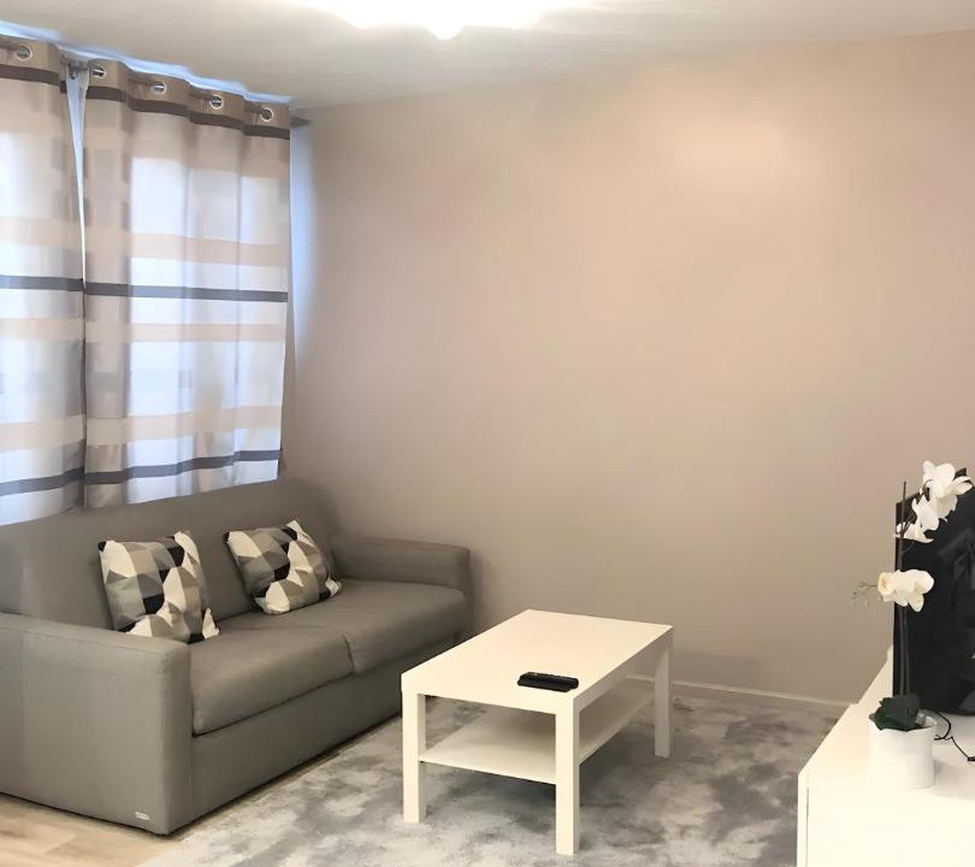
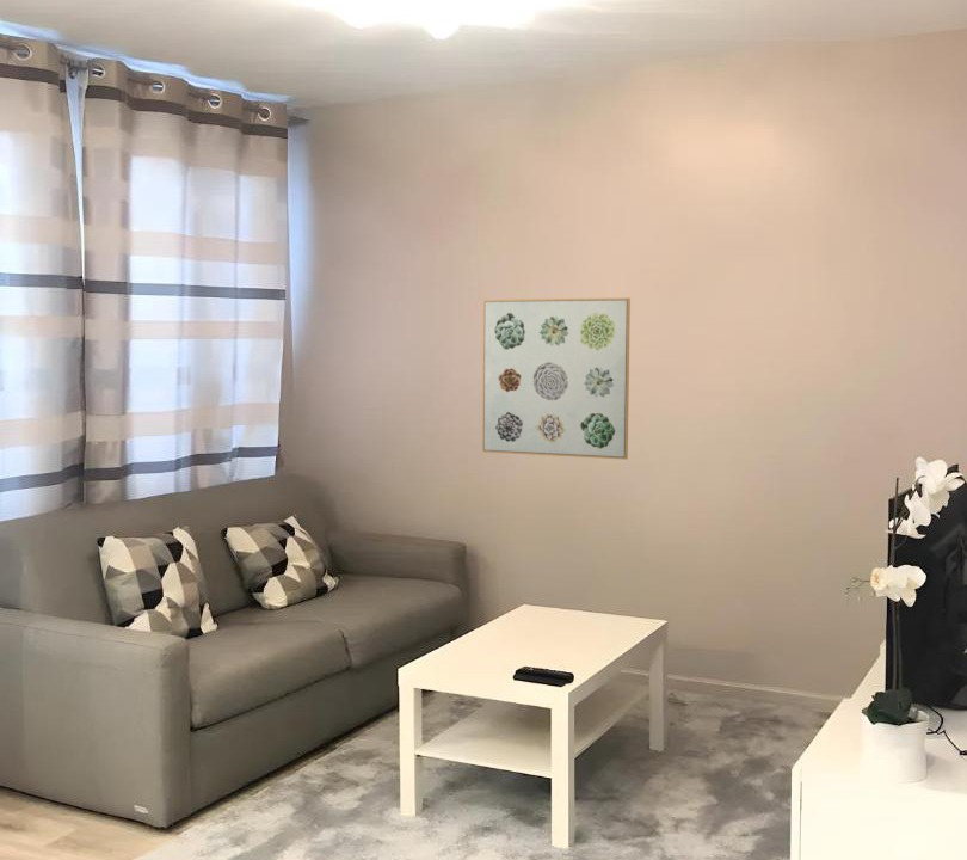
+ wall art [481,296,632,461]
